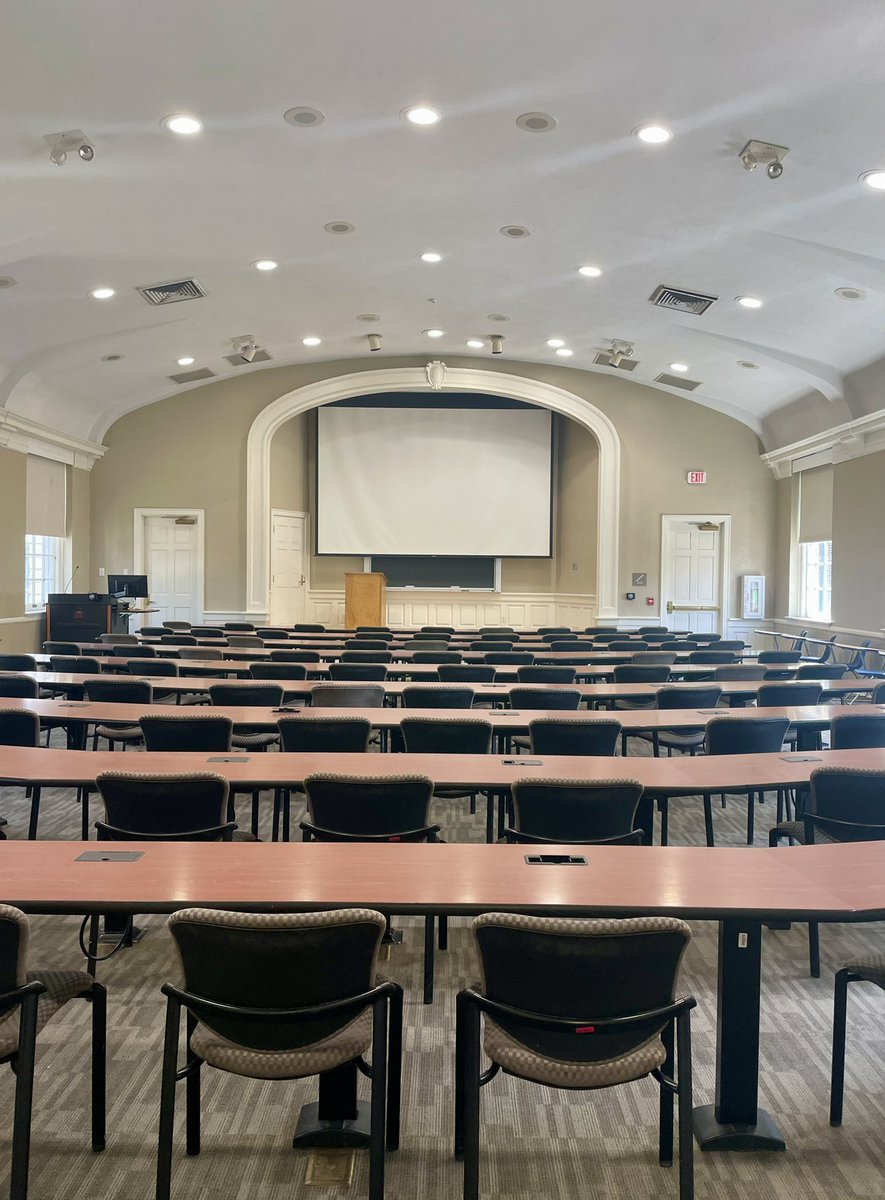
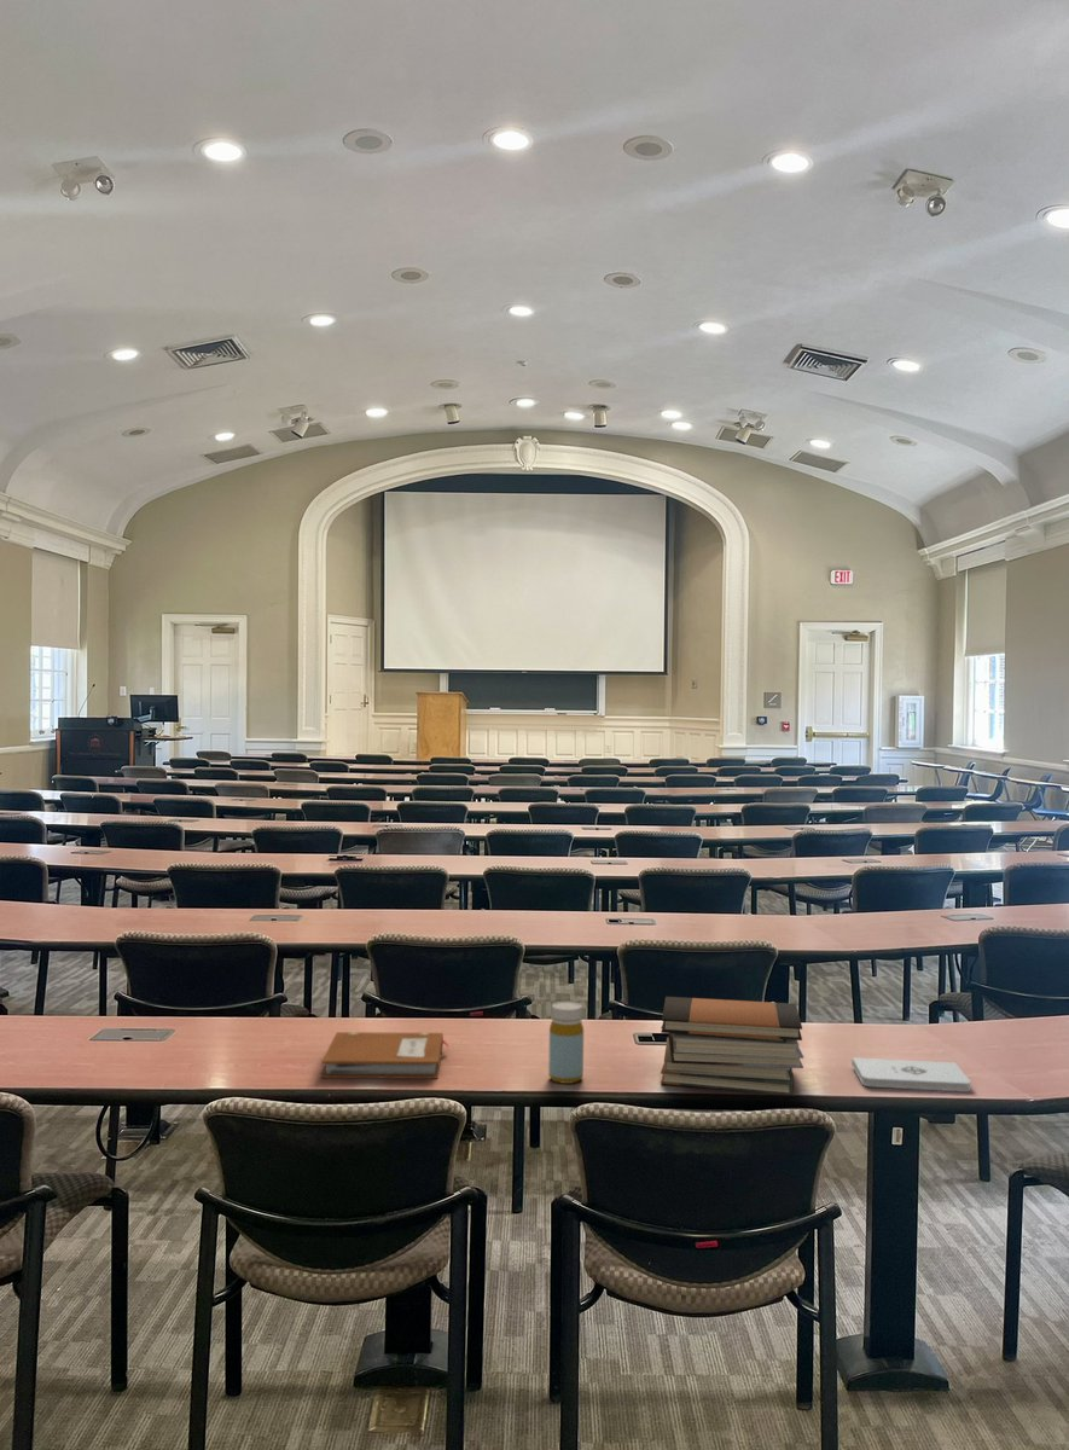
+ bottle [547,1000,585,1085]
+ book stack [660,996,804,1096]
+ notepad [852,1056,972,1092]
+ notebook [320,1031,449,1079]
